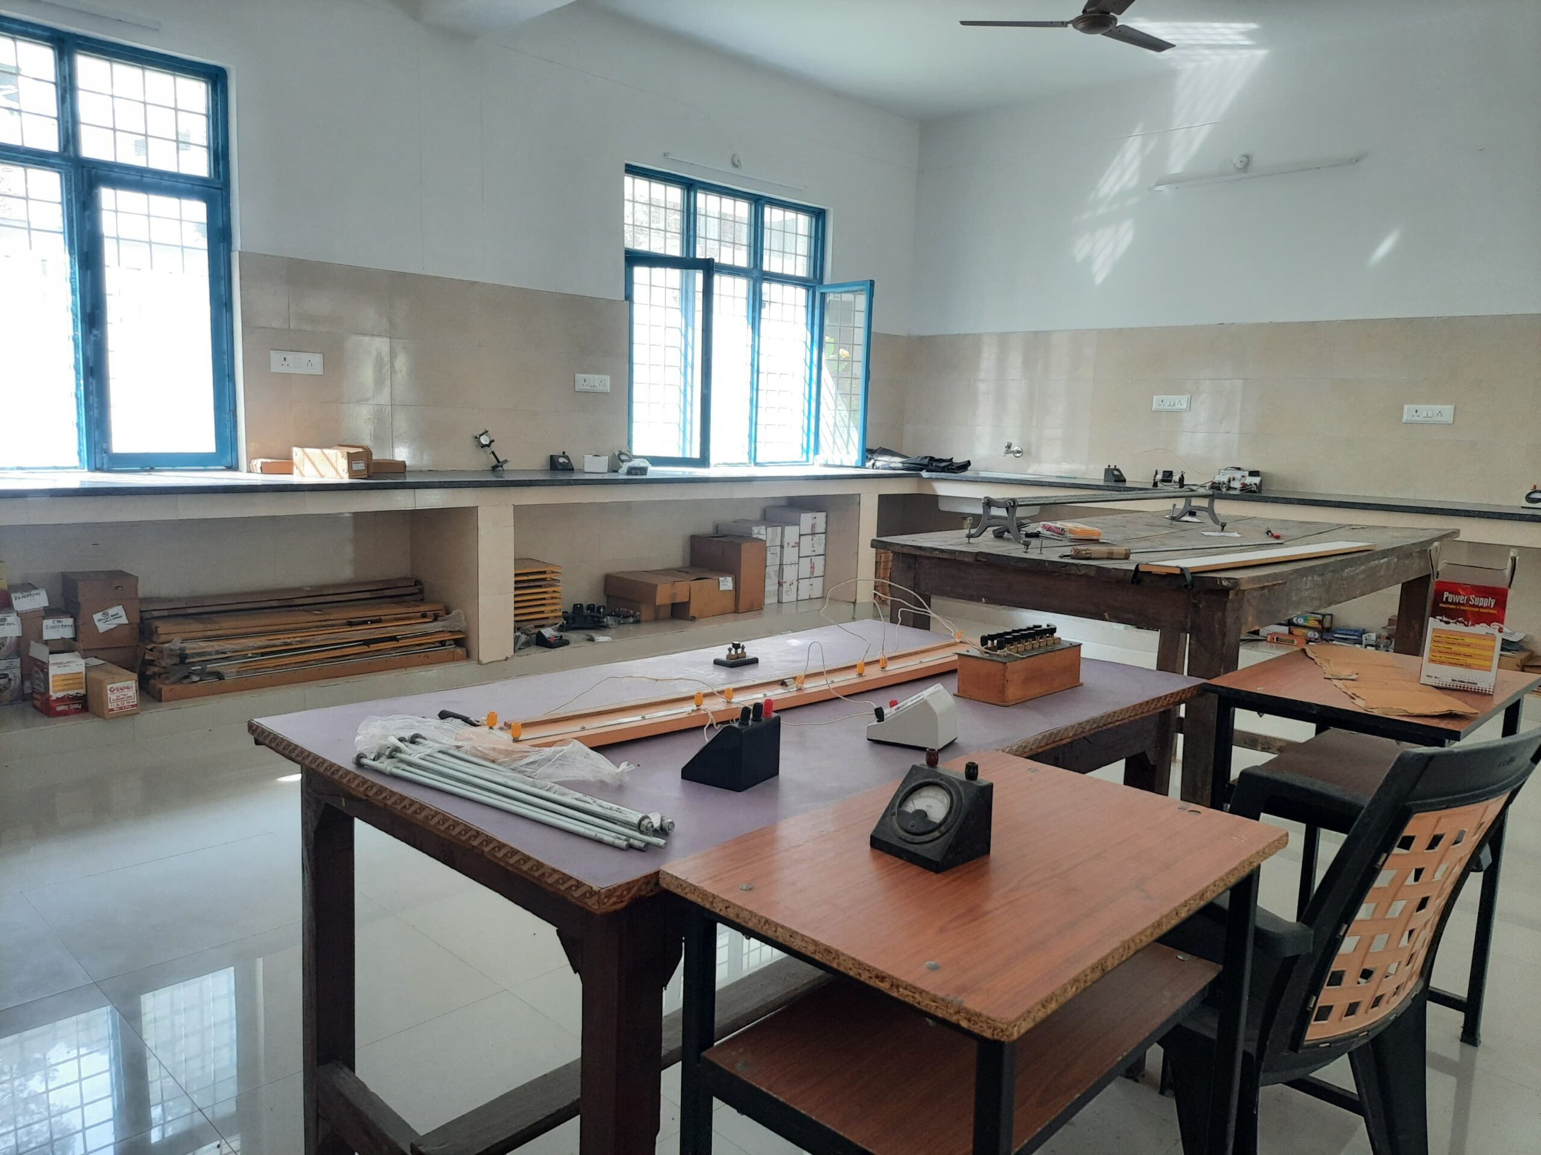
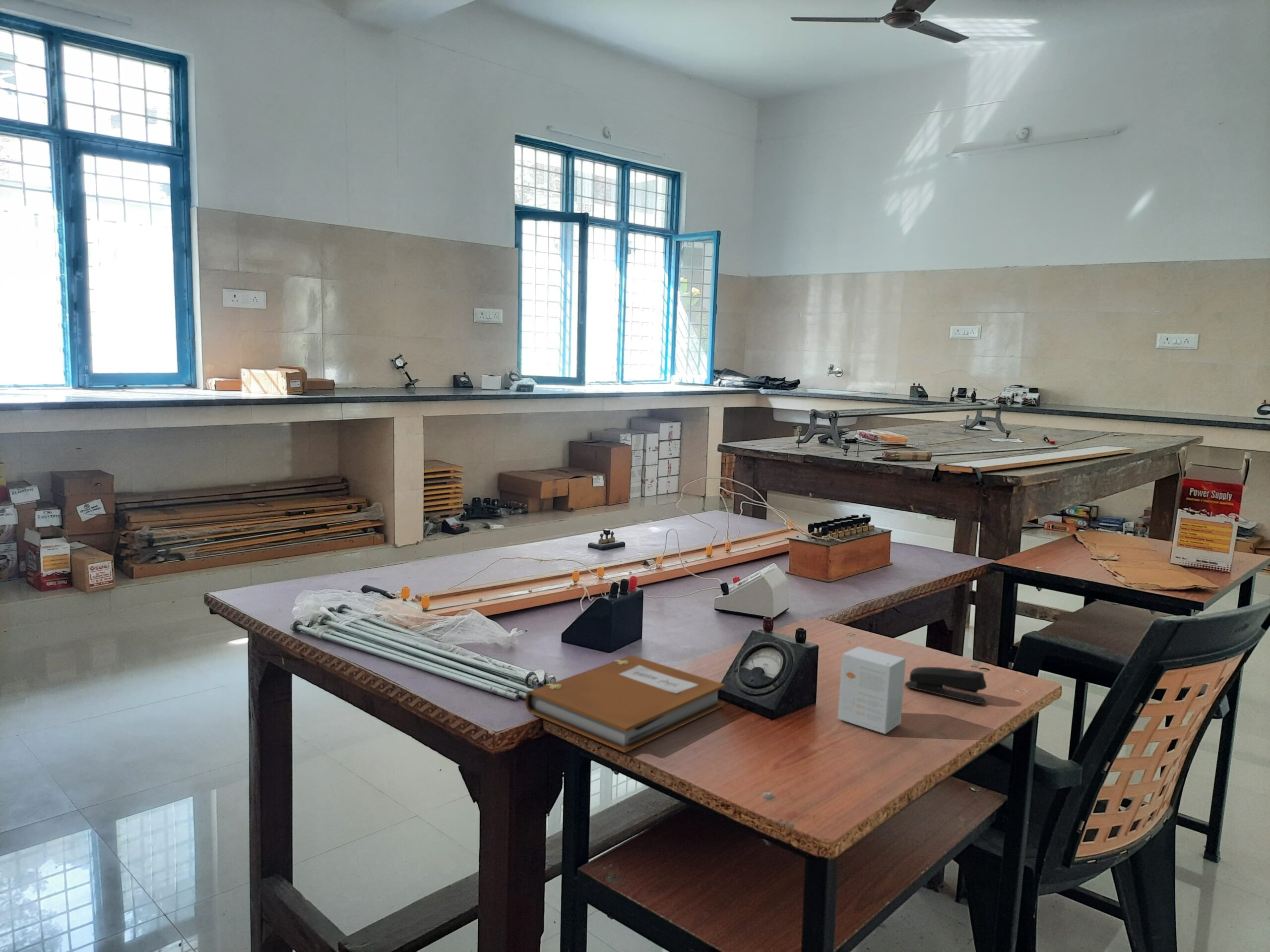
+ small box [837,646,906,734]
+ stapler [904,666,987,705]
+ notebook [525,655,726,753]
